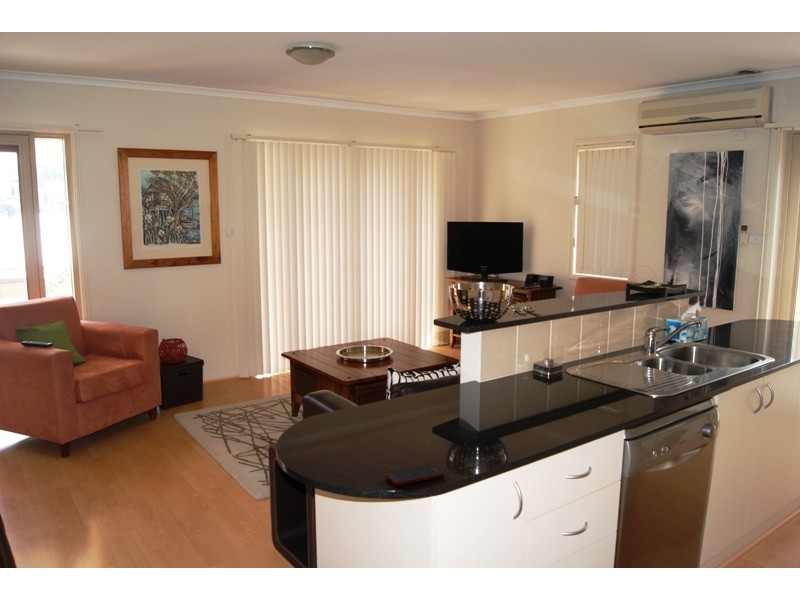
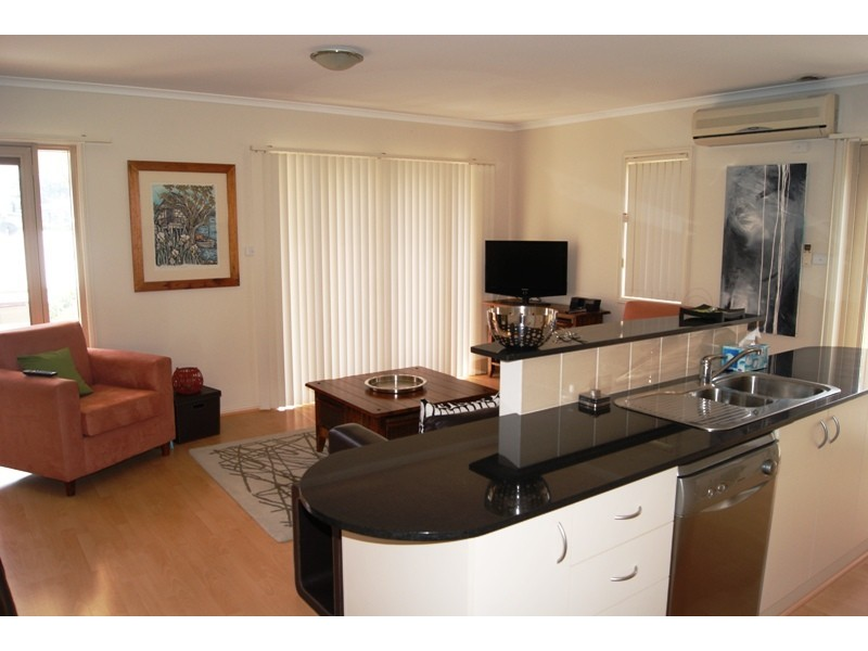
- cell phone [384,464,445,486]
